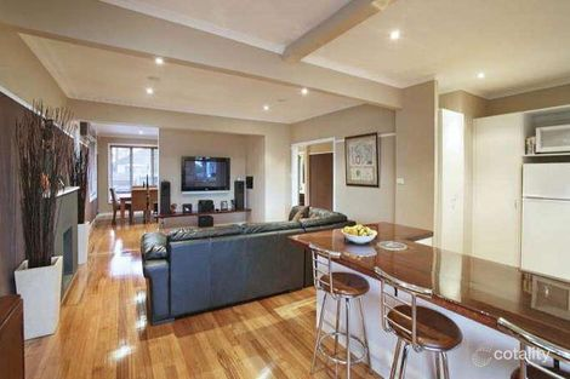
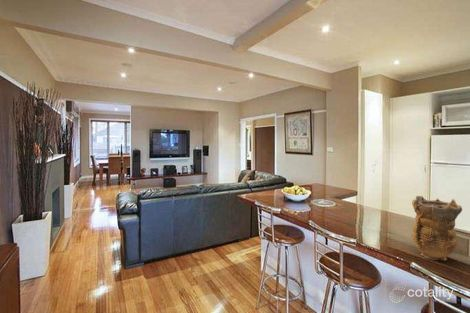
+ vase [411,195,463,261]
